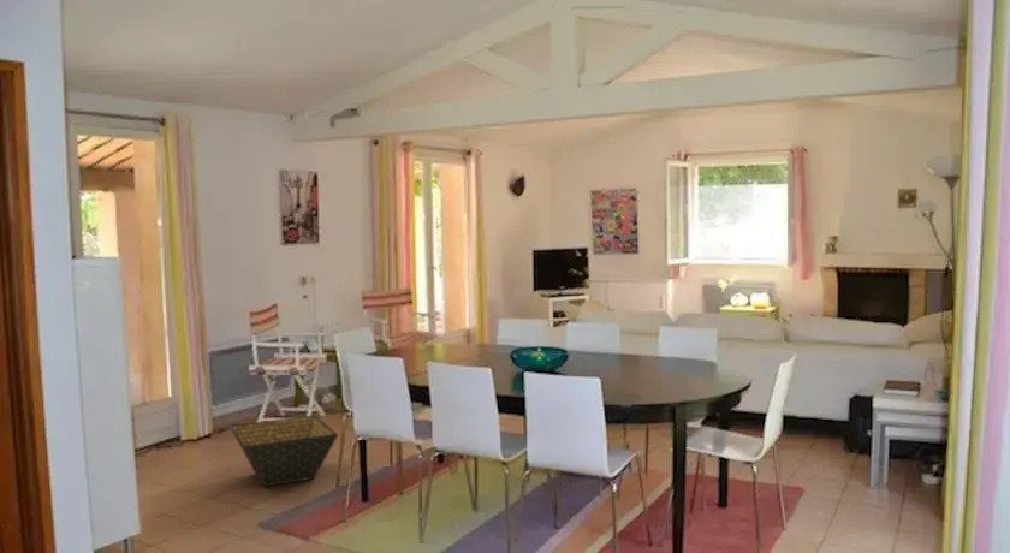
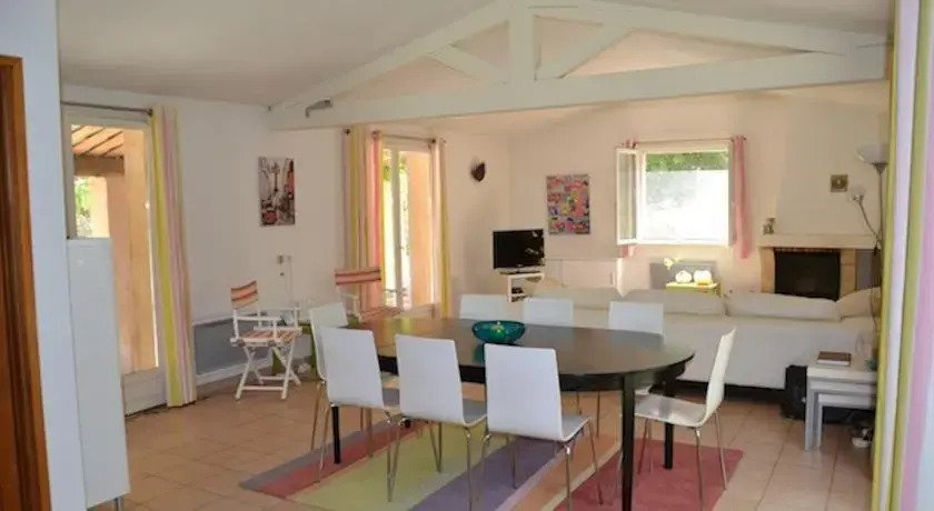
- basket [228,414,339,488]
